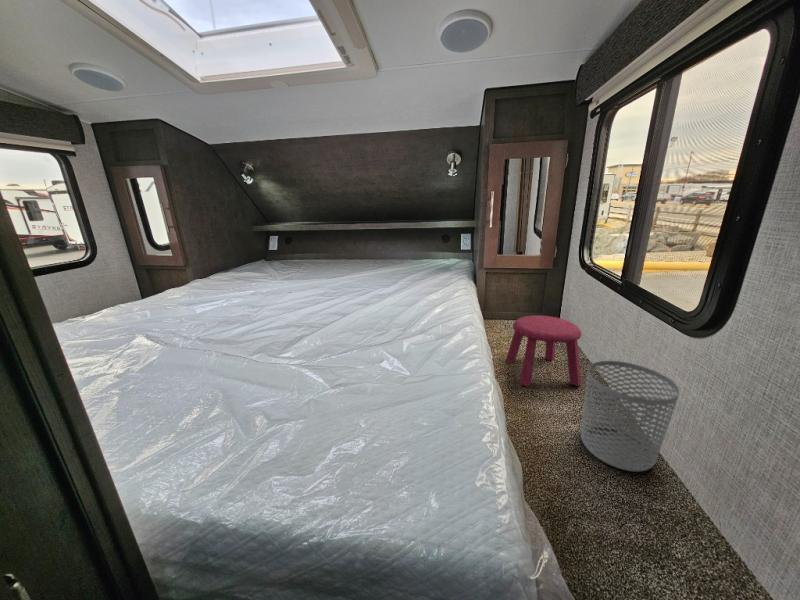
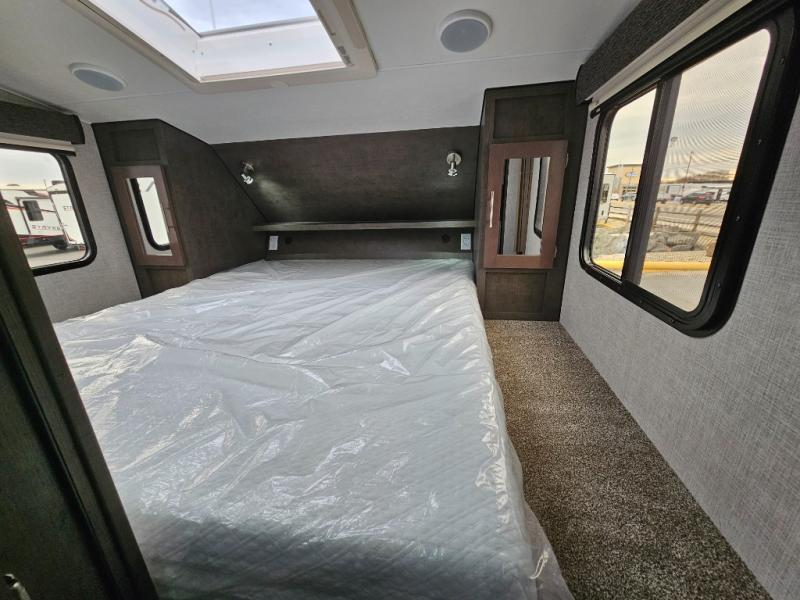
- stool [505,314,583,388]
- waste bin [580,360,680,472]
